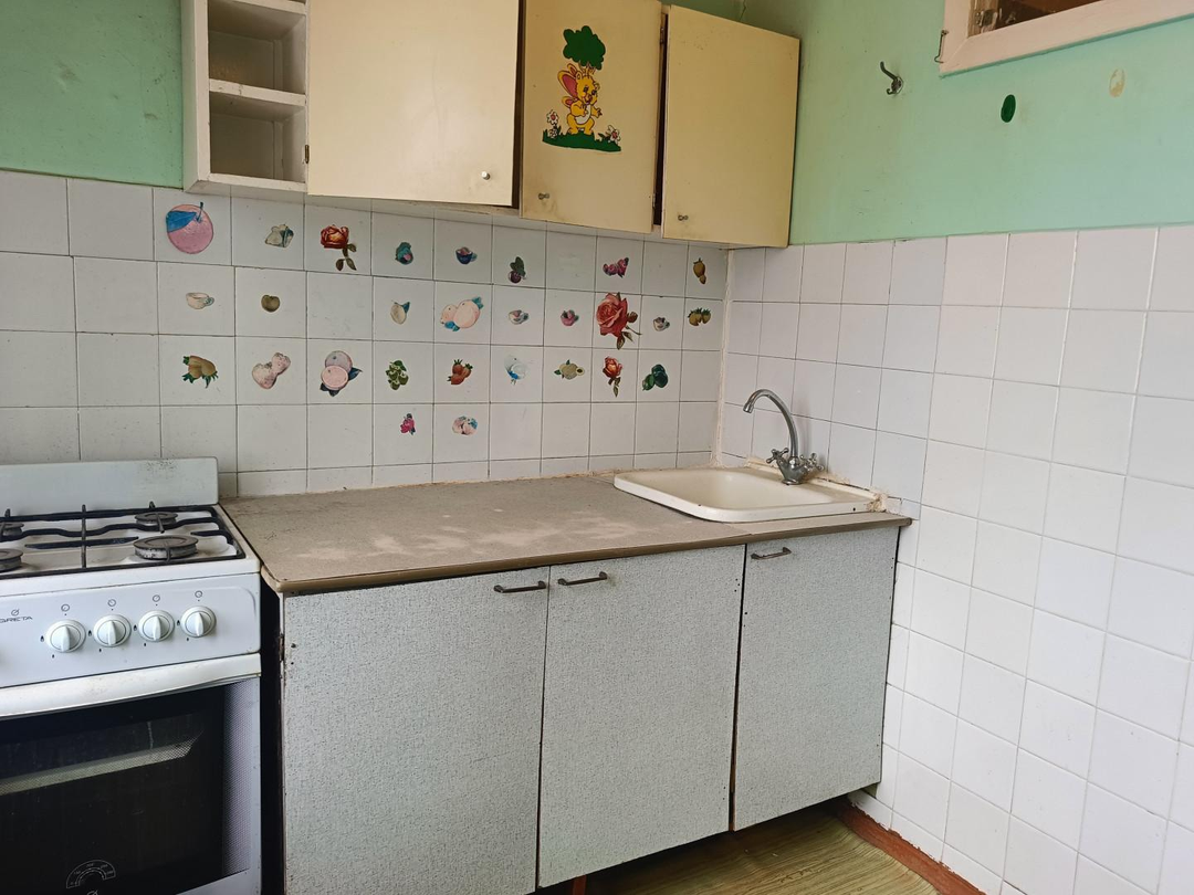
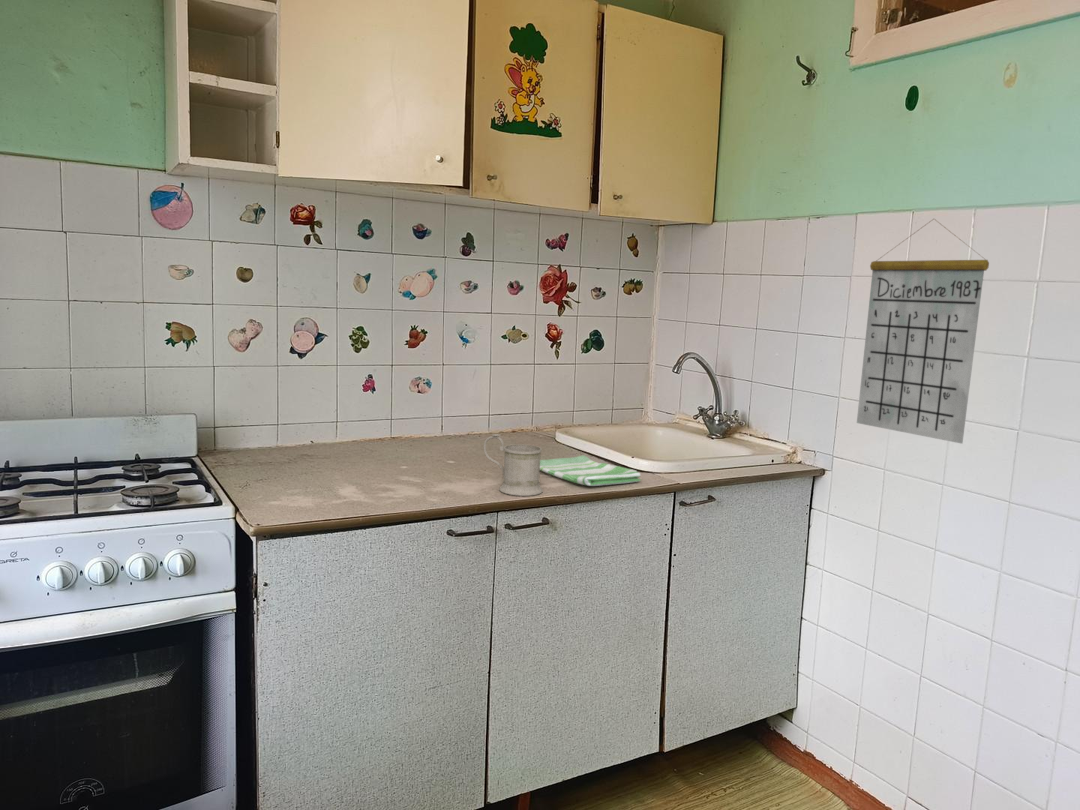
+ dish towel [540,454,642,487]
+ mug [483,433,544,497]
+ calendar [856,218,990,445]
